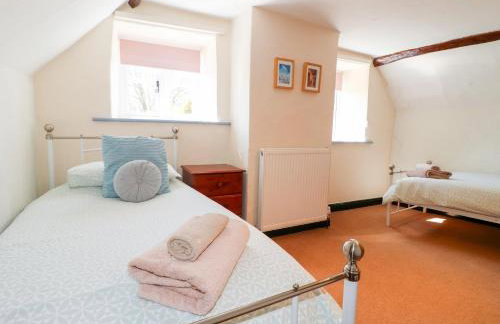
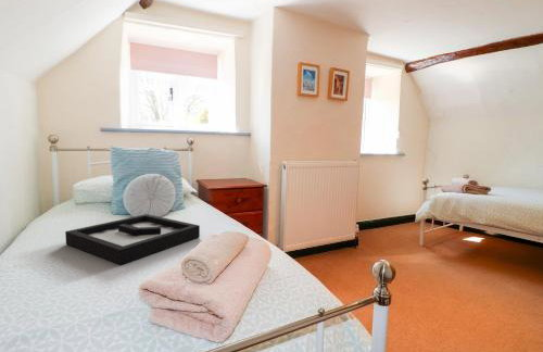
+ decorative tray [64,213,201,266]
